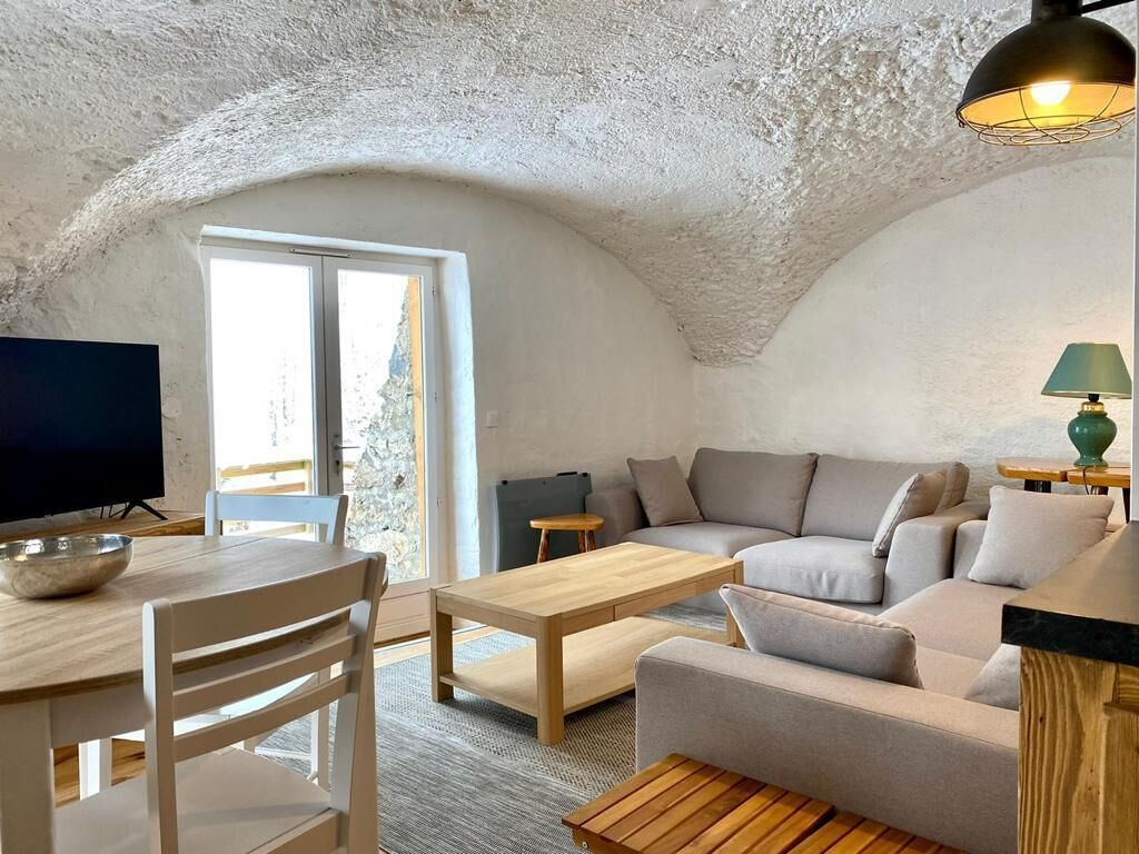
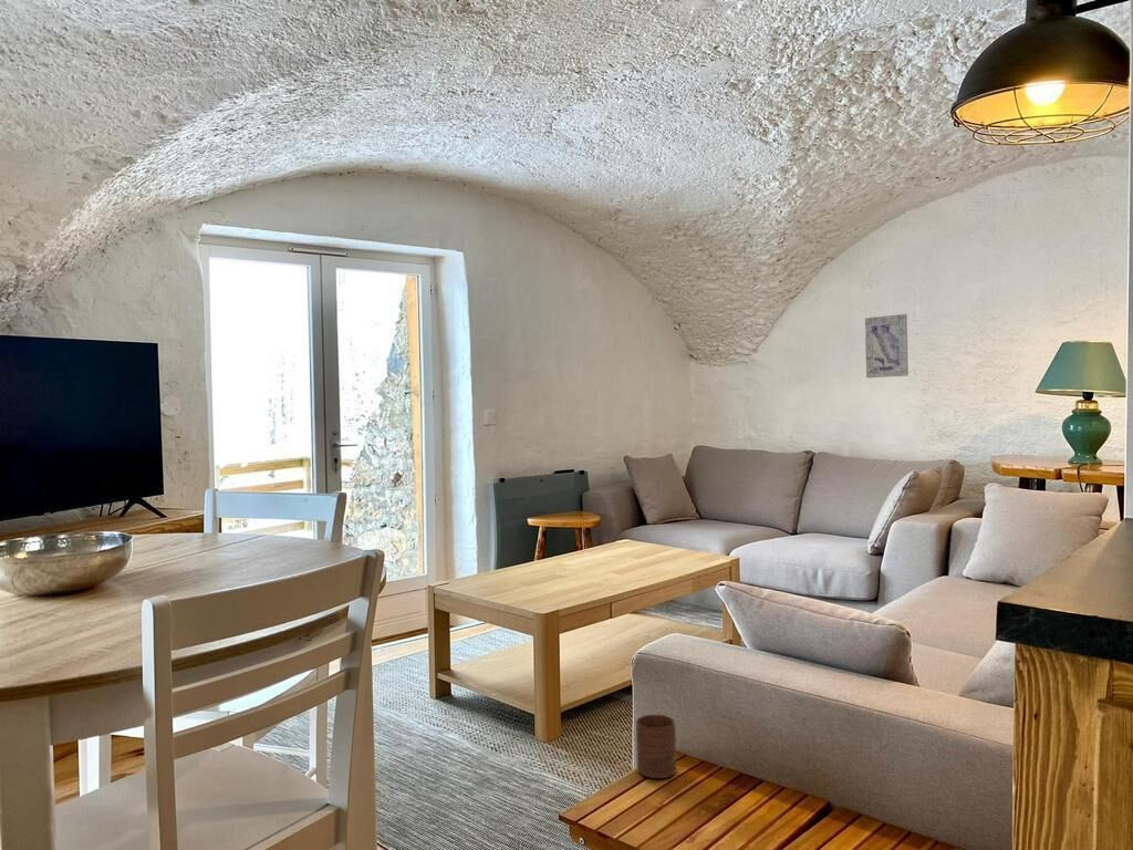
+ wall art [864,313,909,379]
+ cup [635,714,677,779]
